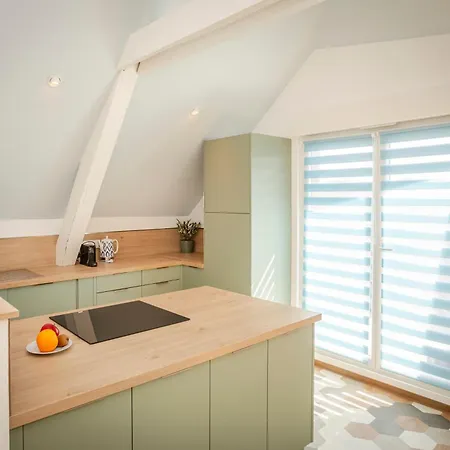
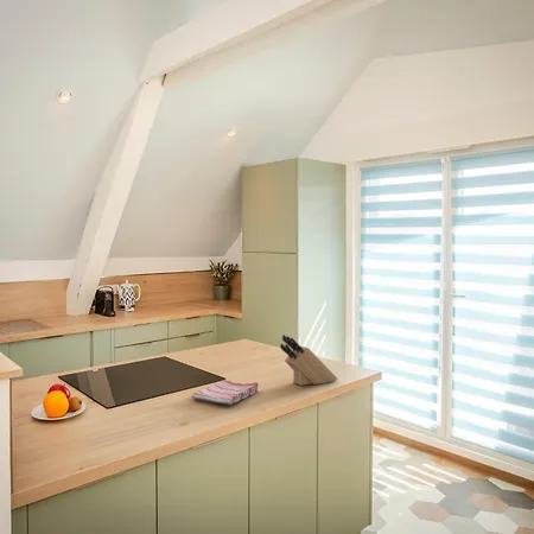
+ dish towel [190,379,260,406]
+ knife block [279,333,338,387]
